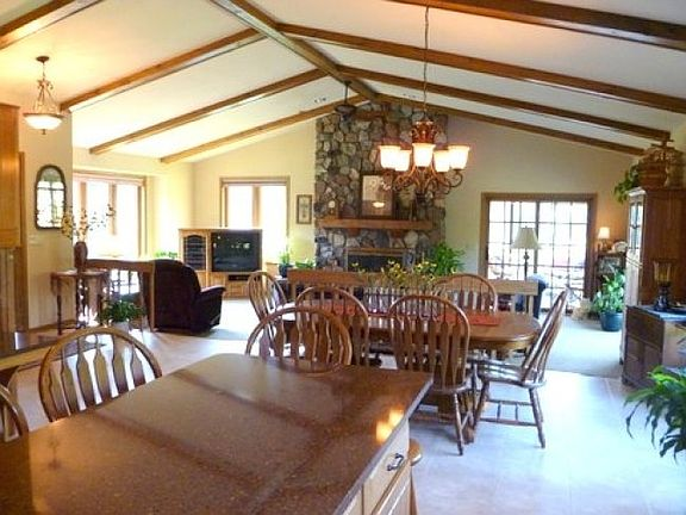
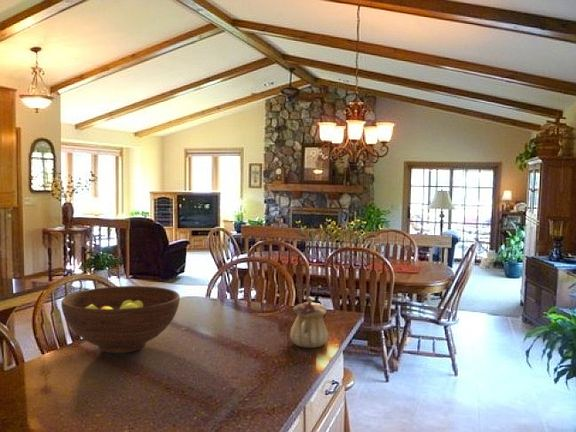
+ fruit bowl [60,285,181,354]
+ teapot [289,296,329,349]
